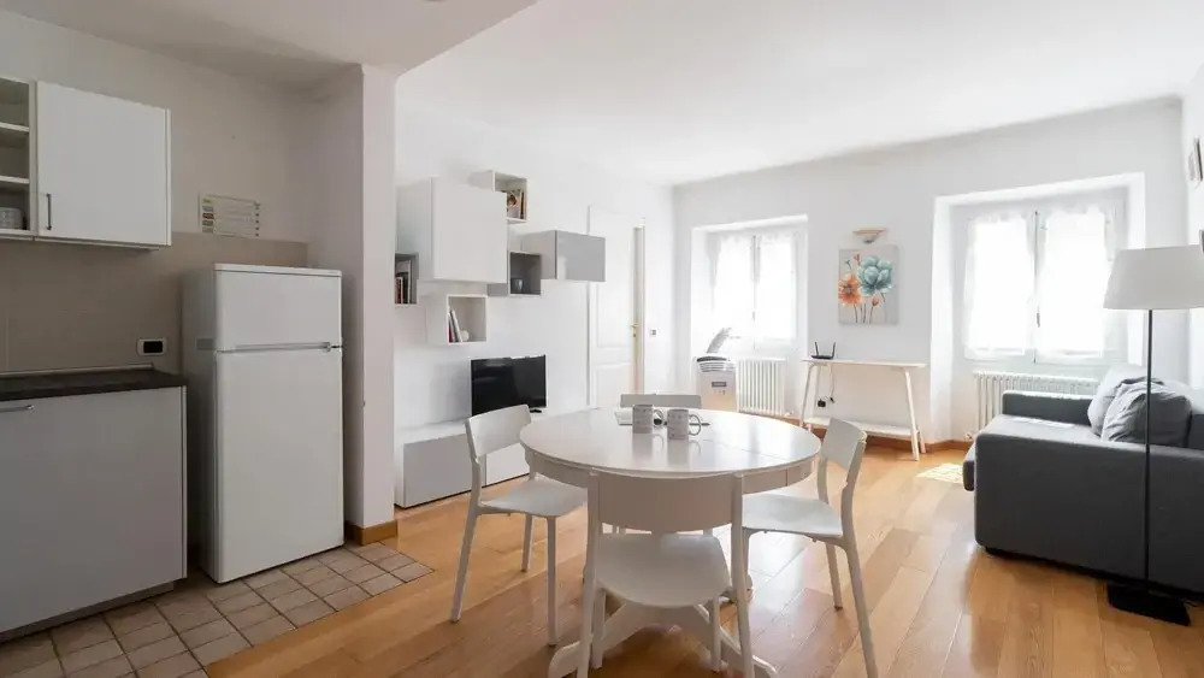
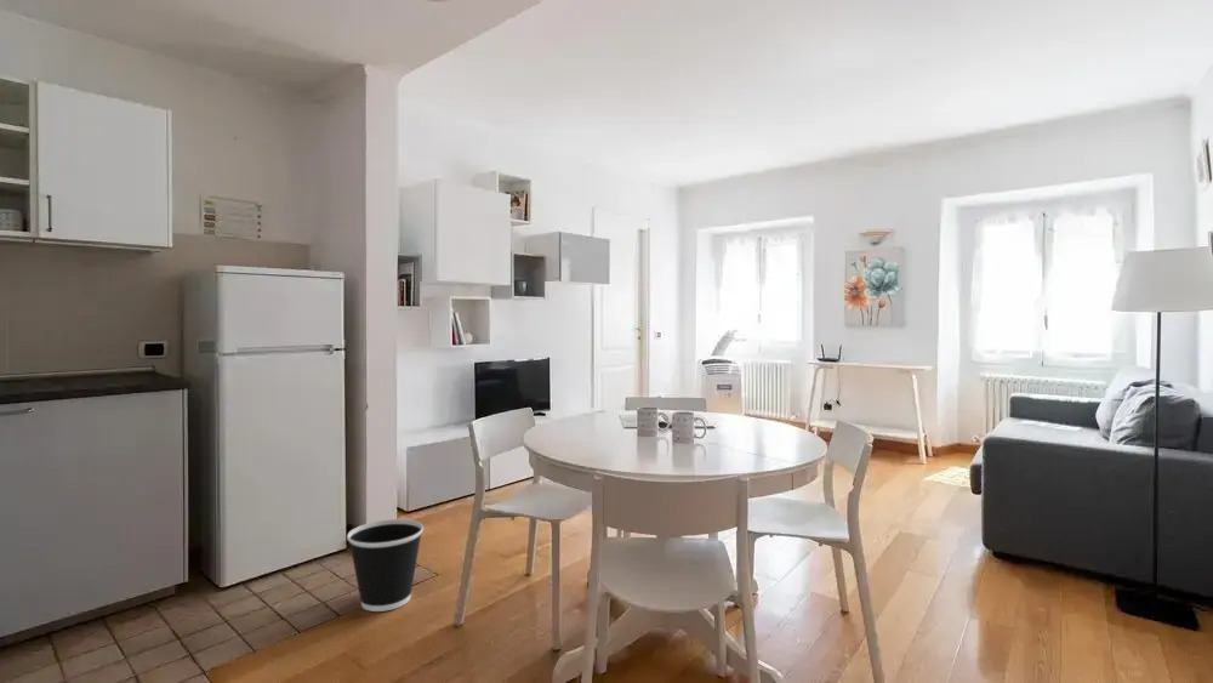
+ wastebasket [346,518,425,613]
